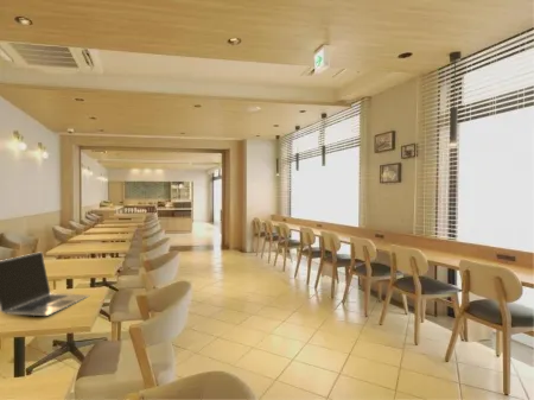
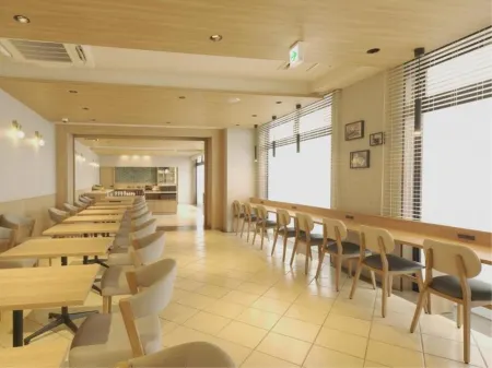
- laptop [0,250,90,317]
